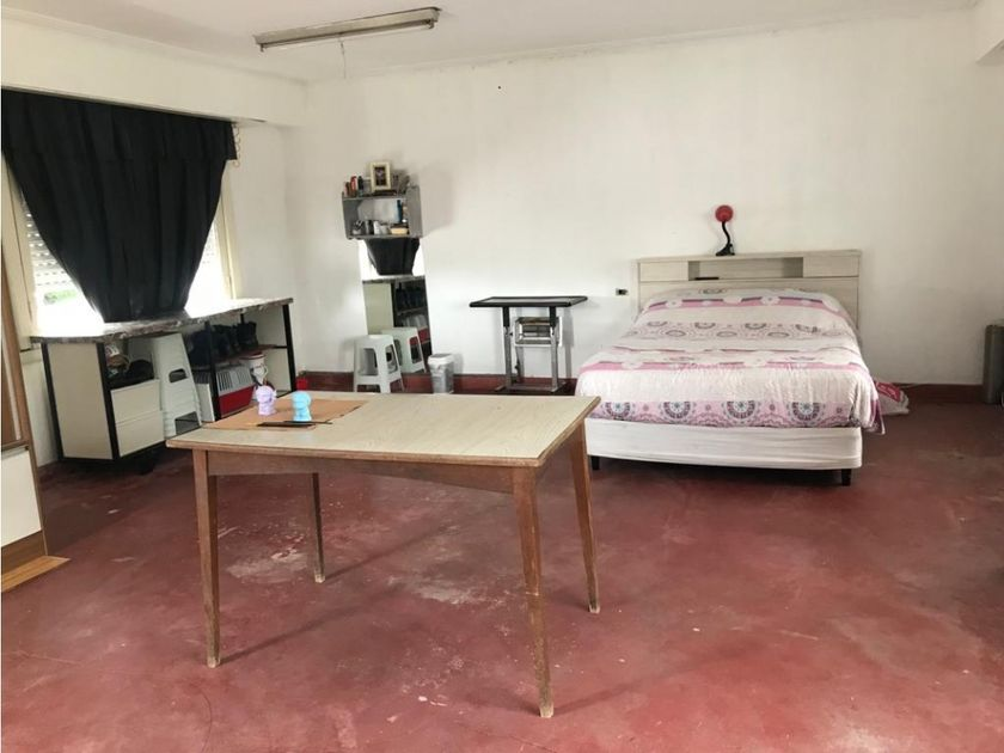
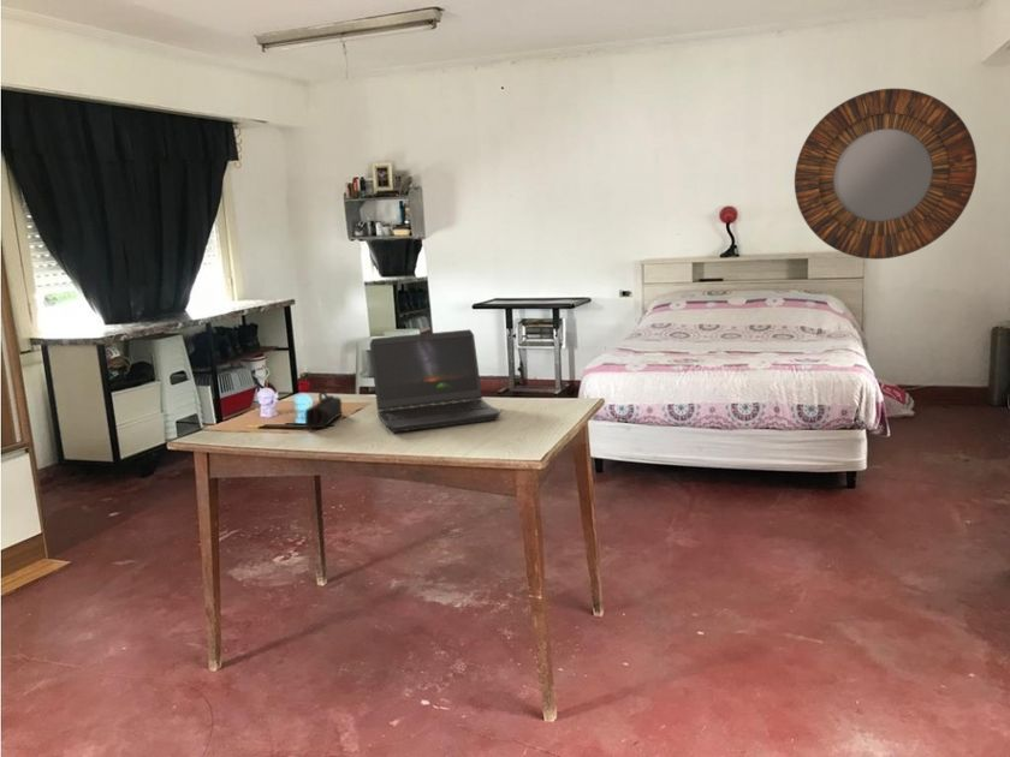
+ pencil case [304,389,343,430]
+ home mirror [794,88,979,261]
+ laptop computer [369,328,501,434]
